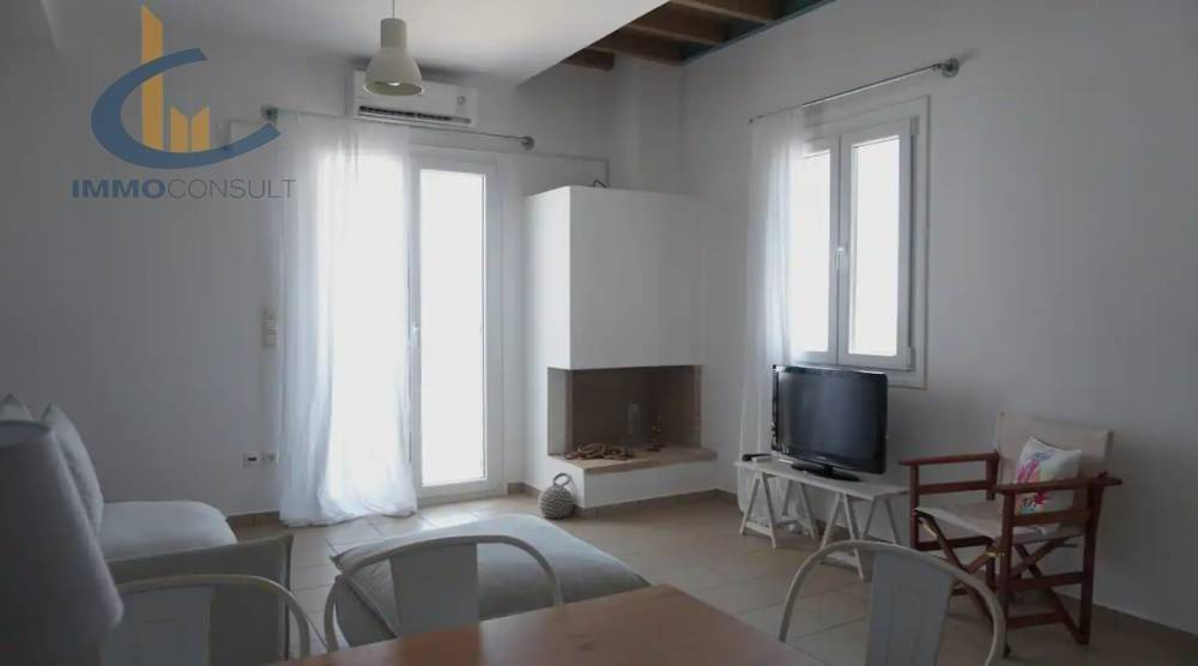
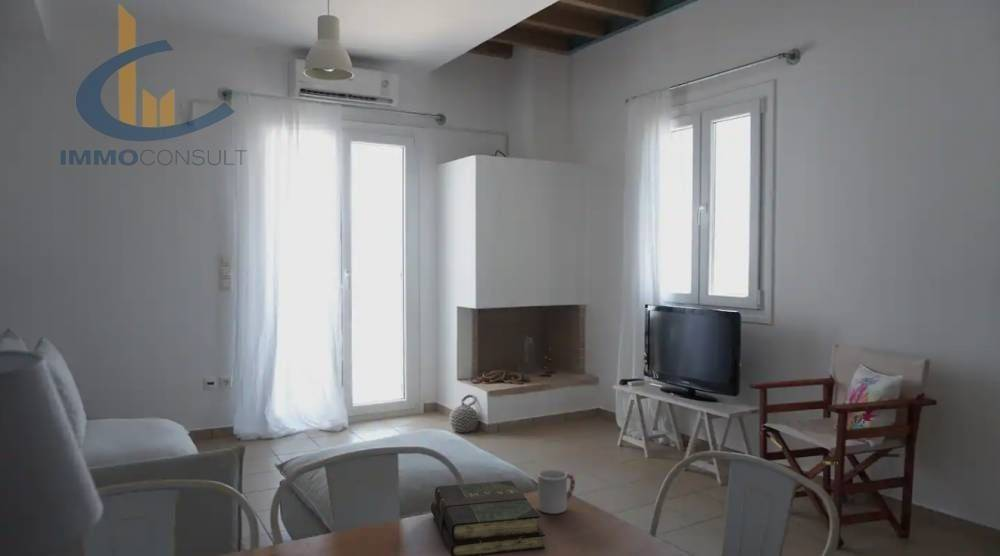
+ book [430,480,546,556]
+ cup [537,469,576,515]
